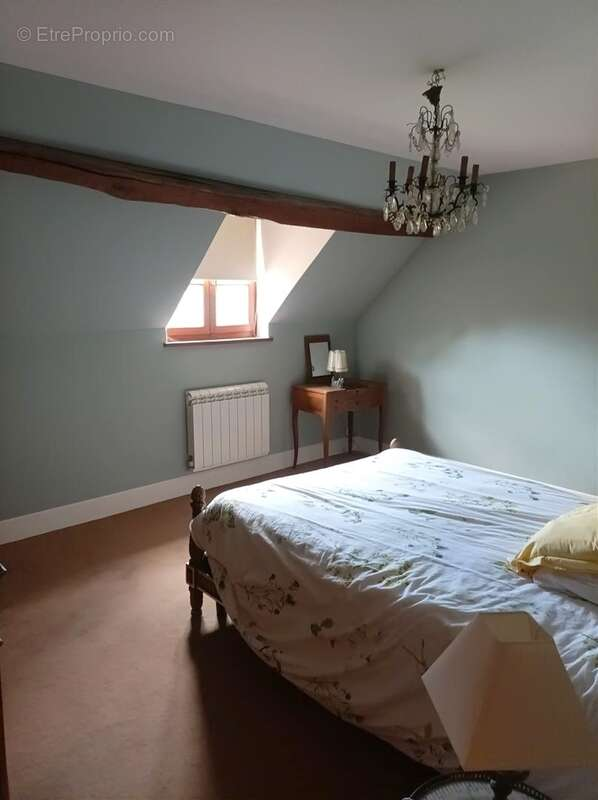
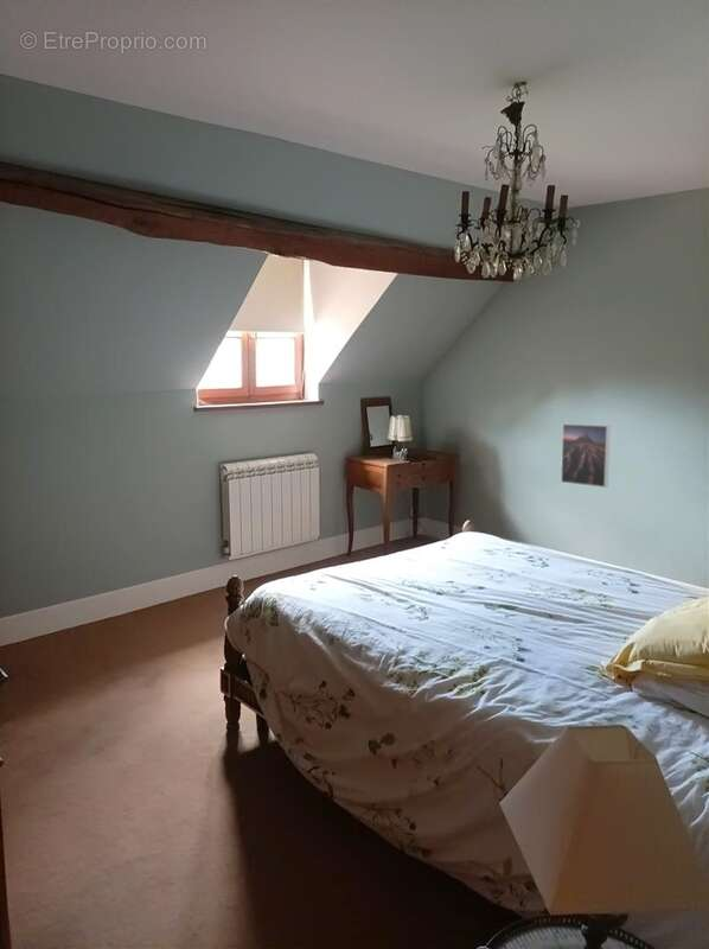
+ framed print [560,422,611,489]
